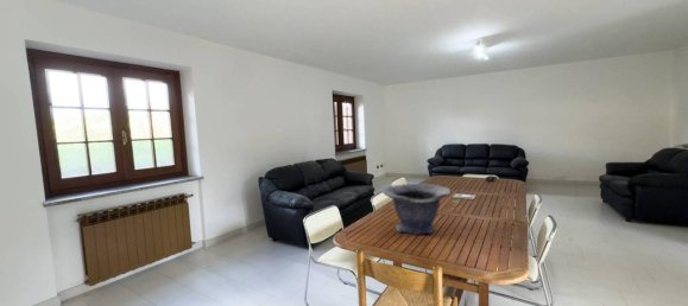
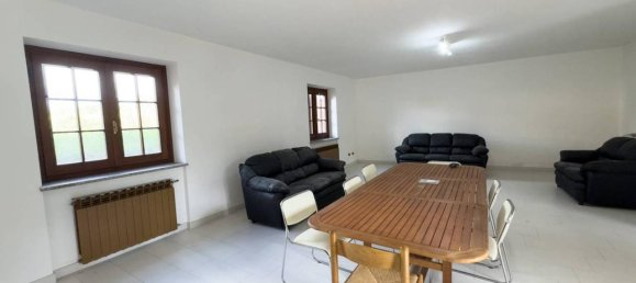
- decorative bowl [381,183,452,236]
